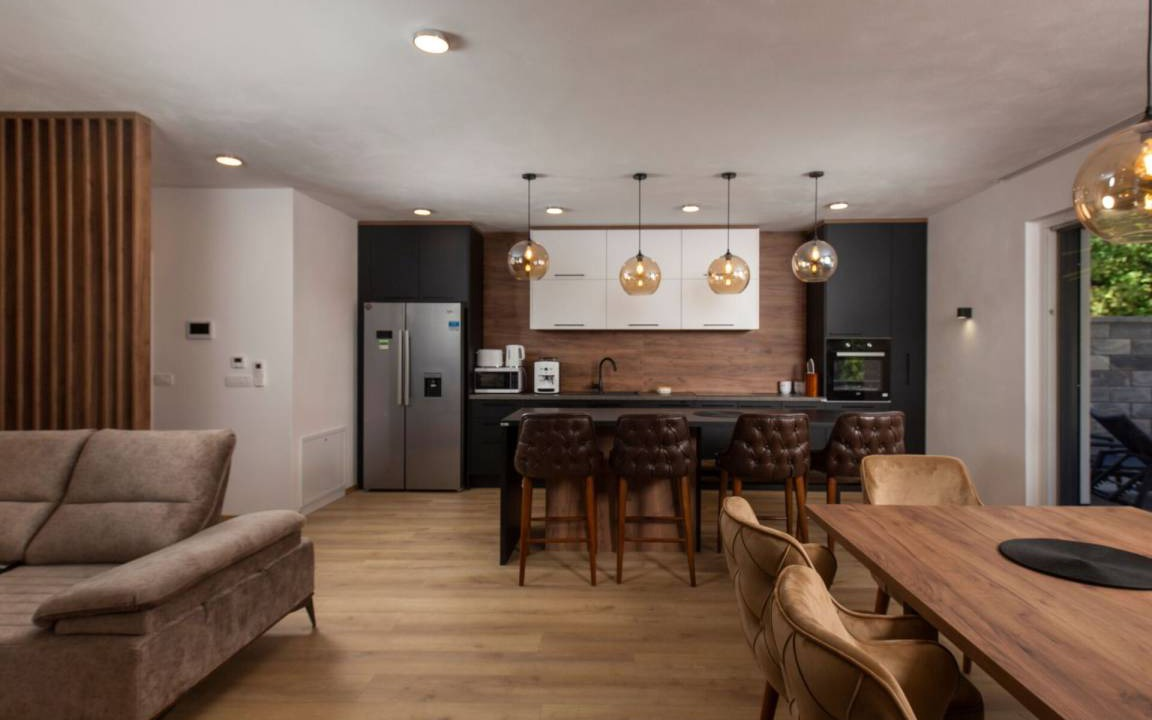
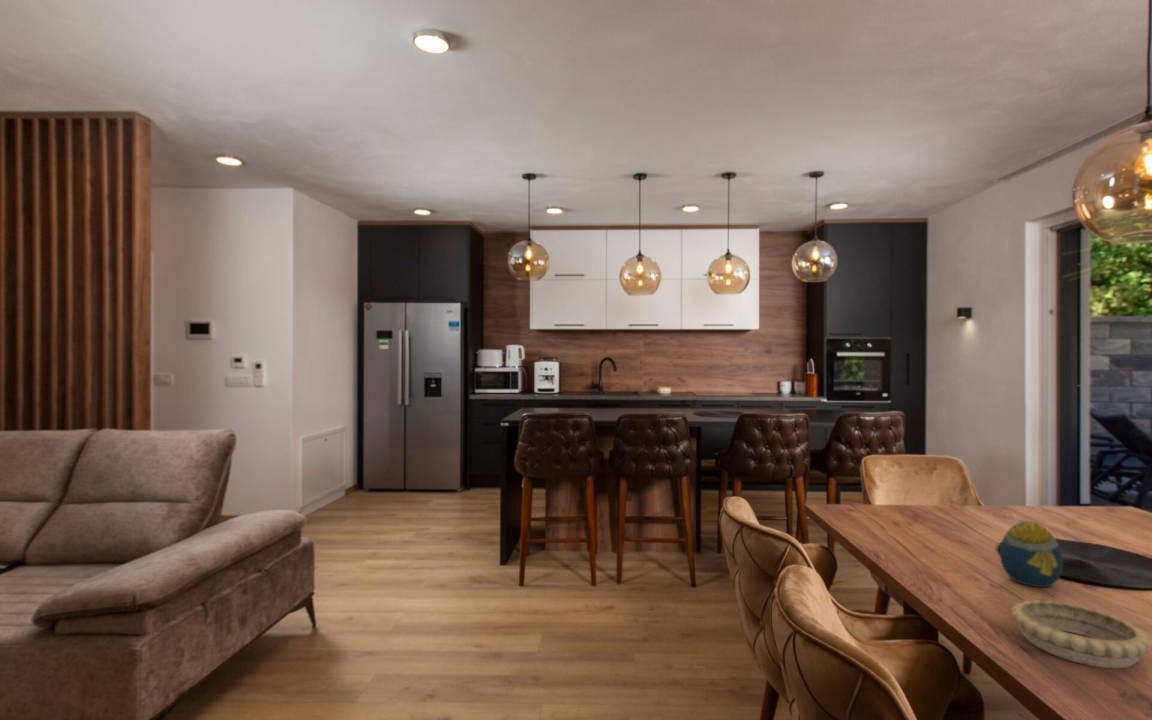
+ decorative egg [999,519,1064,588]
+ decorative bowl [1010,599,1152,669]
